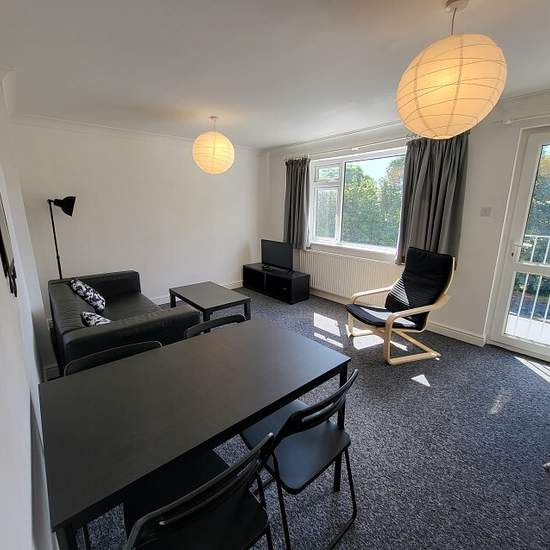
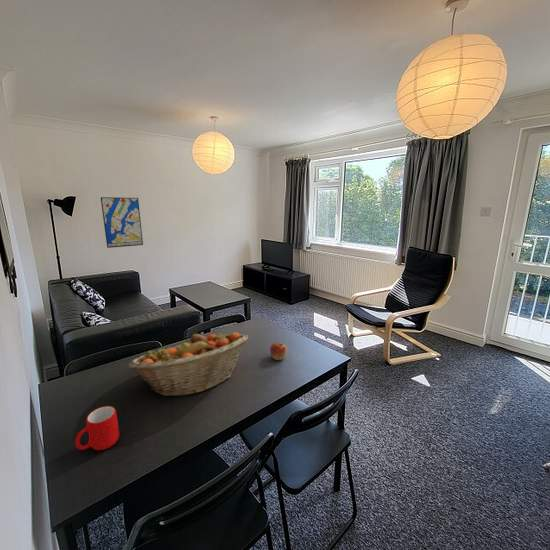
+ cup [74,405,120,451]
+ apple [269,341,288,361]
+ fruit basket [127,331,249,397]
+ wall art [100,196,144,249]
